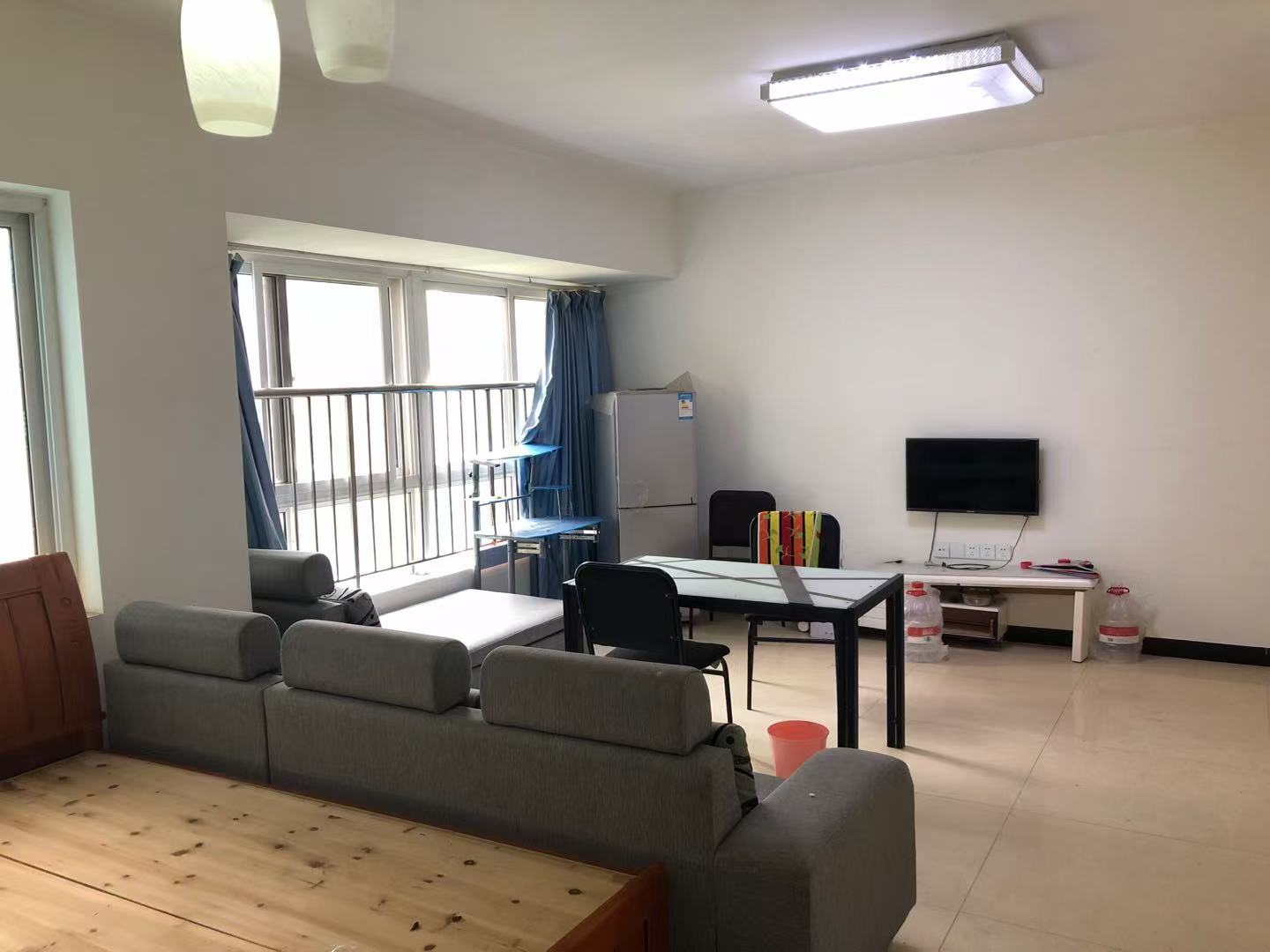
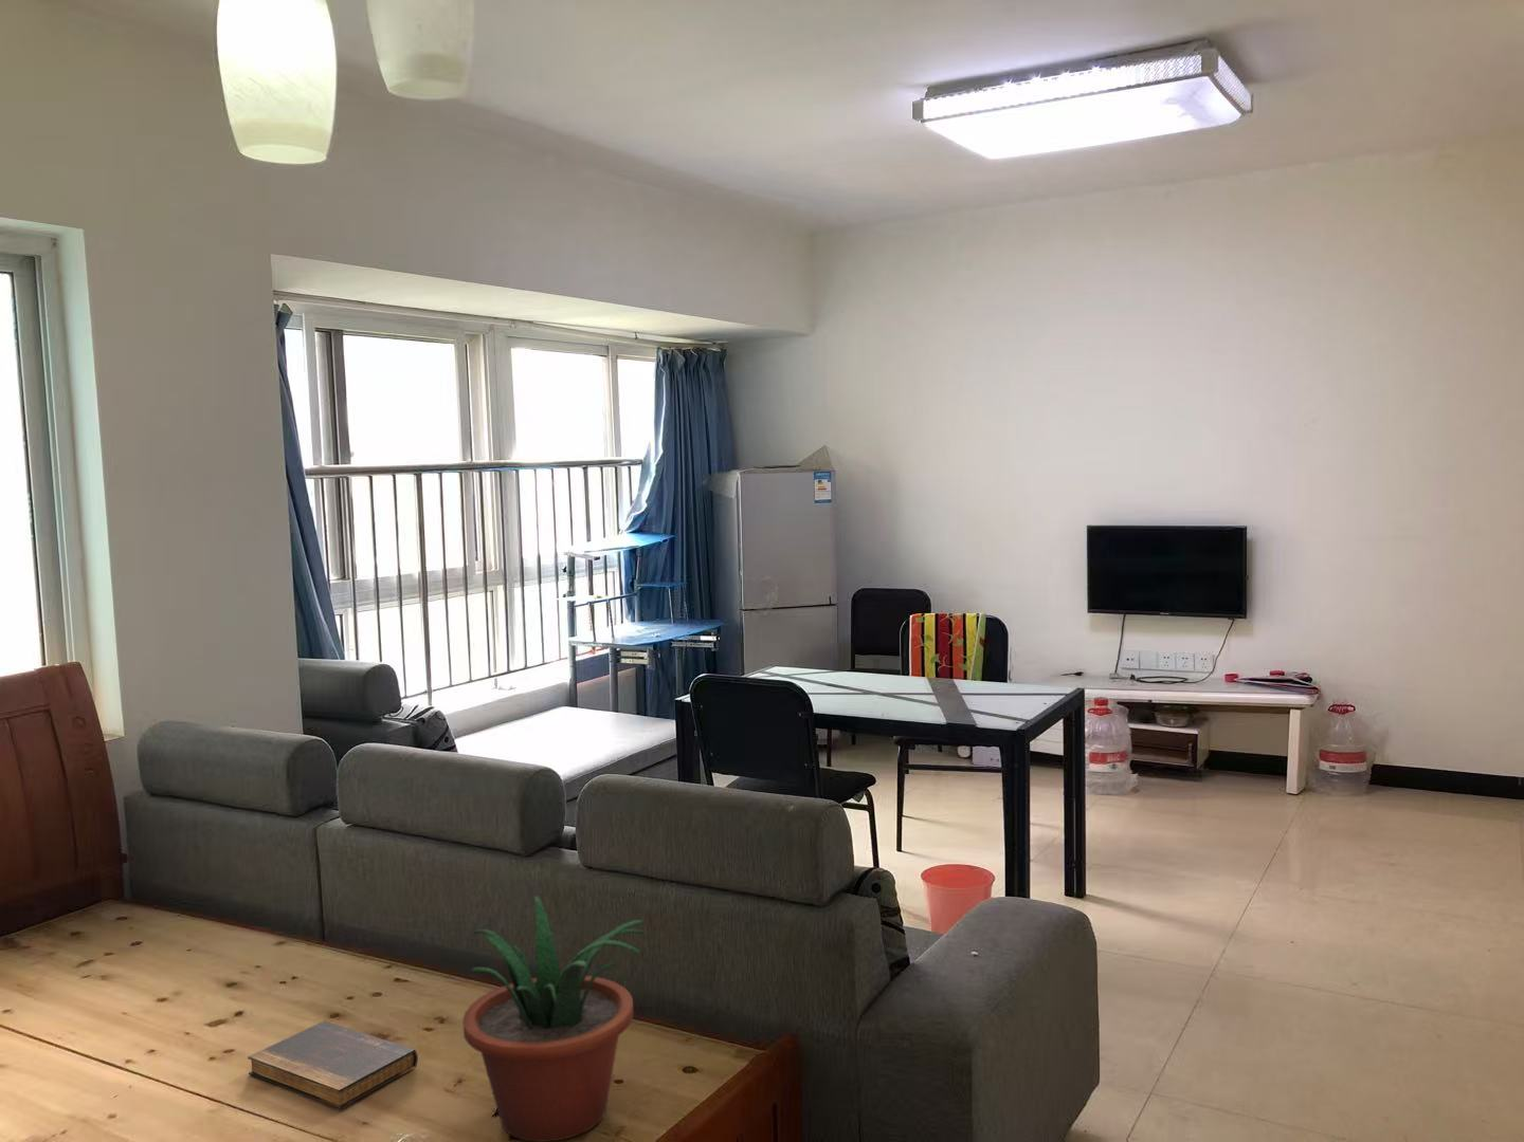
+ potted plant [462,896,647,1142]
+ book [246,1021,419,1110]
